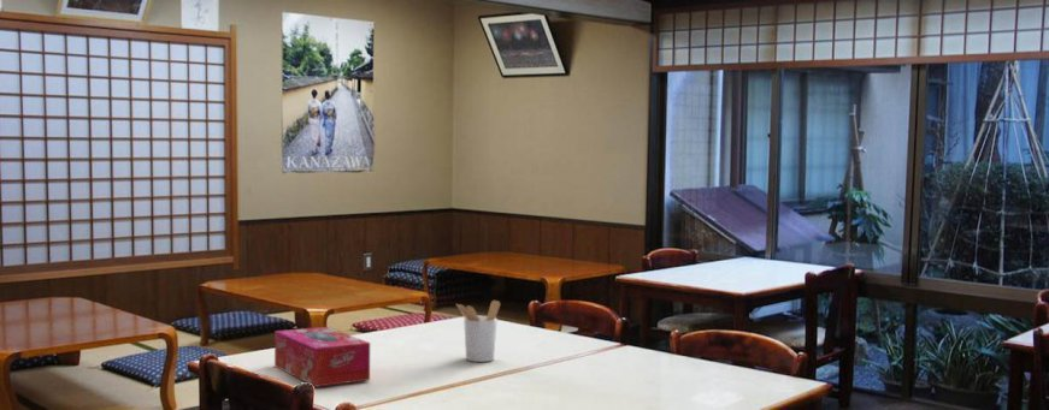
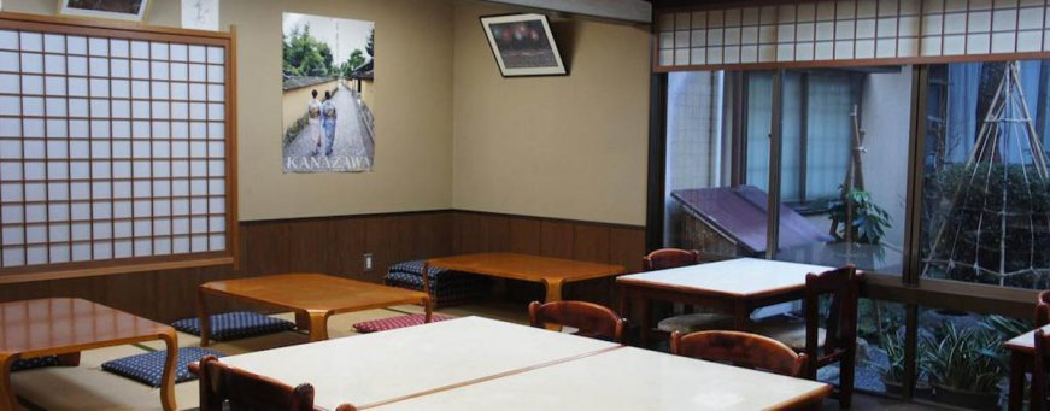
- utensil holder [455,299,501,363]
- tissue box [273,326,371,388]
